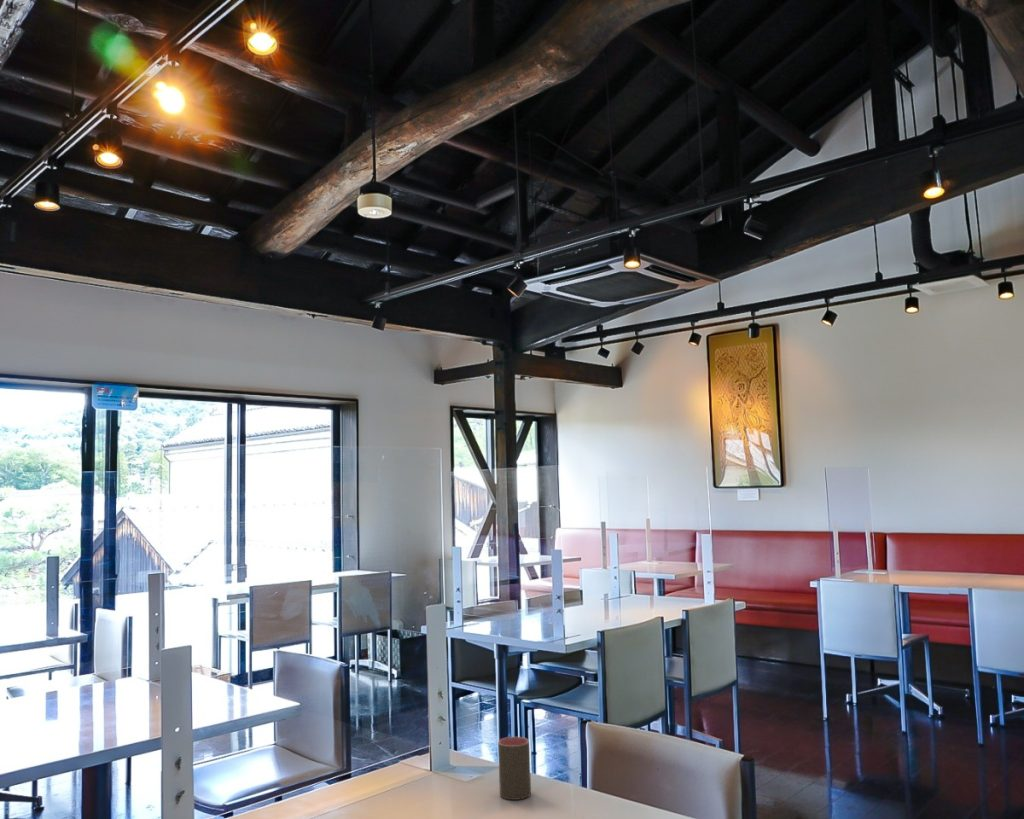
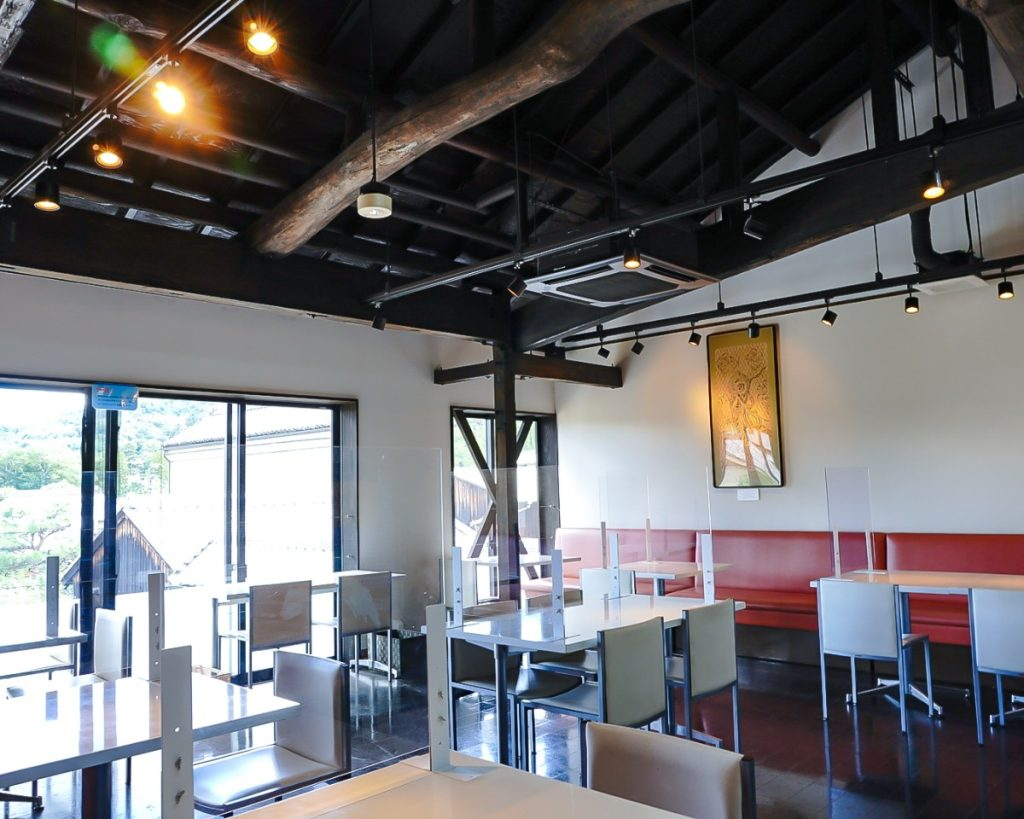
- cup [497,736,532,801]
